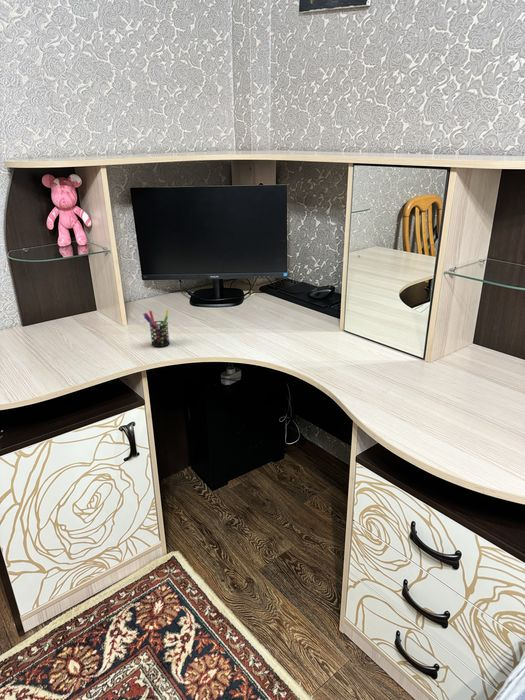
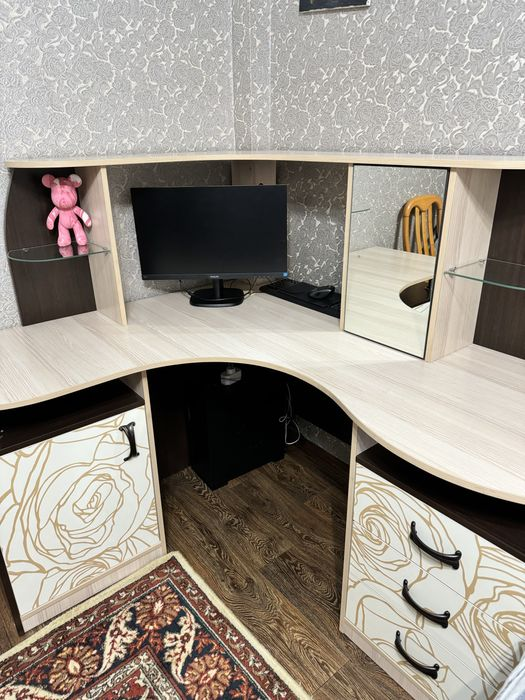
- pen holder [142,309,171,348]
